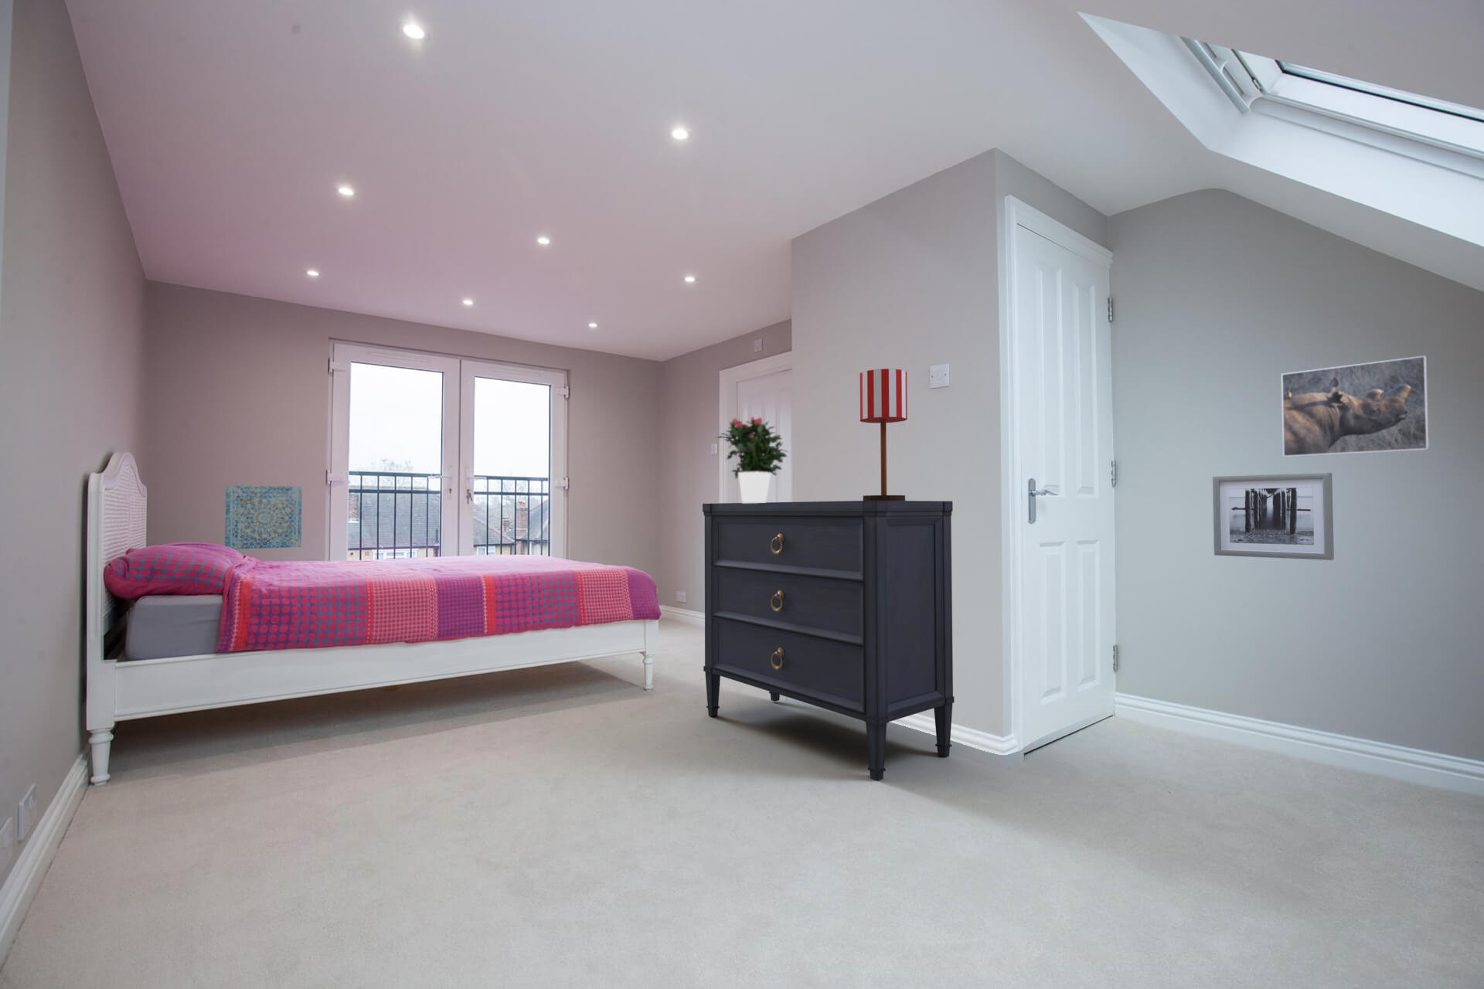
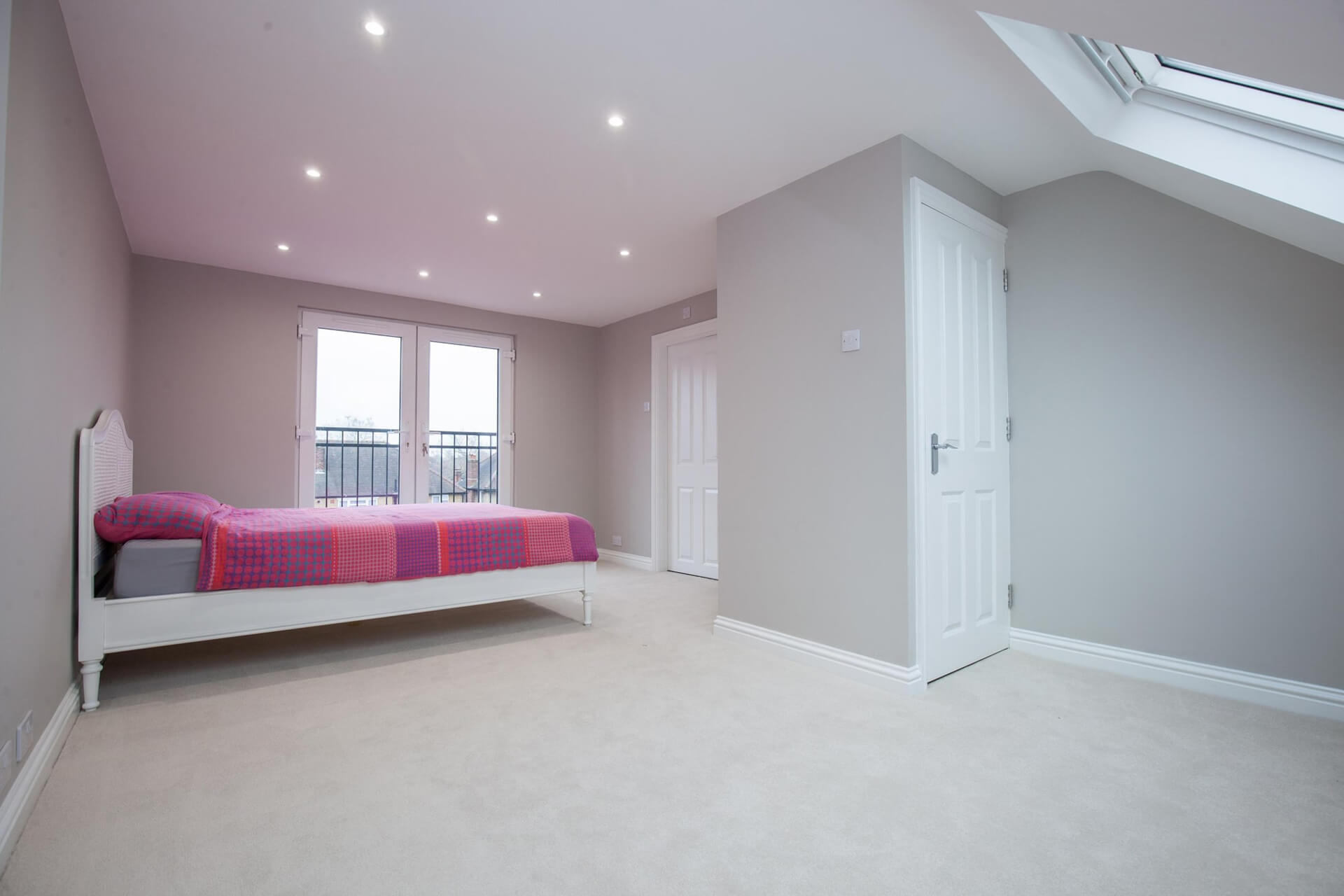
- table lamp [859,368,909,501]
- wall art [1212,472,1335,561]
- potted flower [716,416,789,503]
- dresser [702,500,955,781]
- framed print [1281,354,1430,458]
- wall art [224,485,303,550]
